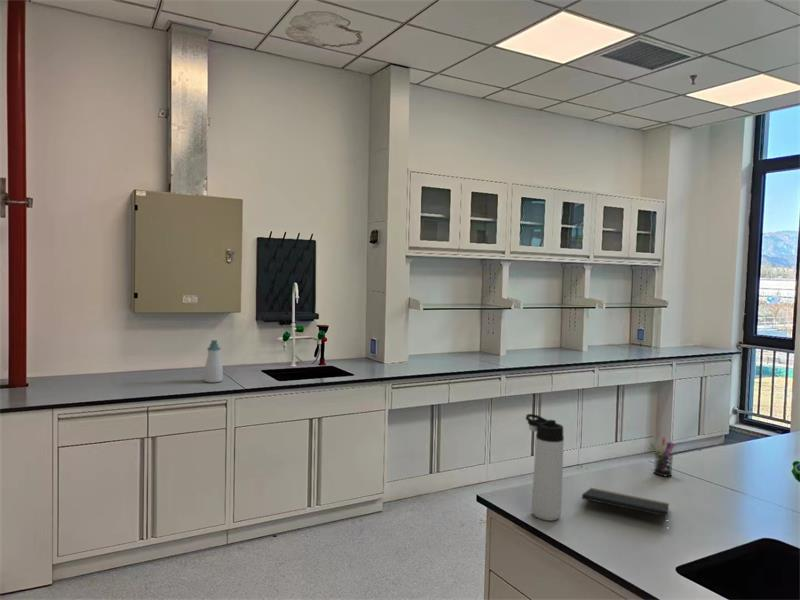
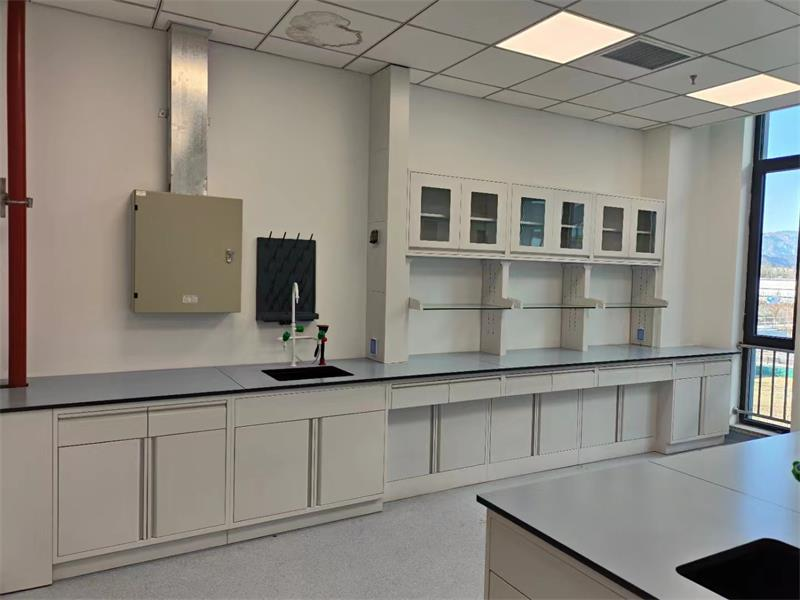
- pen holder [649,437,676,478]
- soap bottle [203,339,224,384]
- notepad [581,487,670,526]
- thermos bottle [525,413,565,522]
